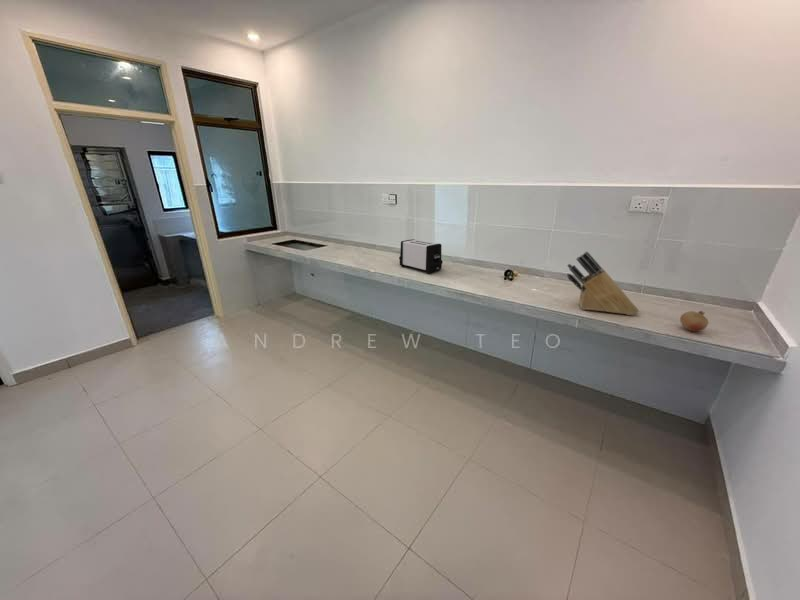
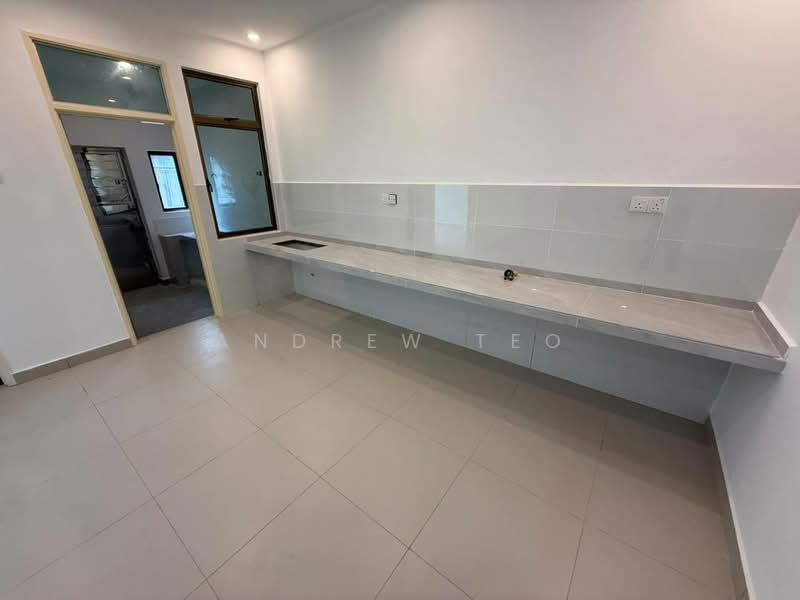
- toaster [398,238,444,274]
- fruit [679,310,710,332]
- knife block [566,251,640,316]
